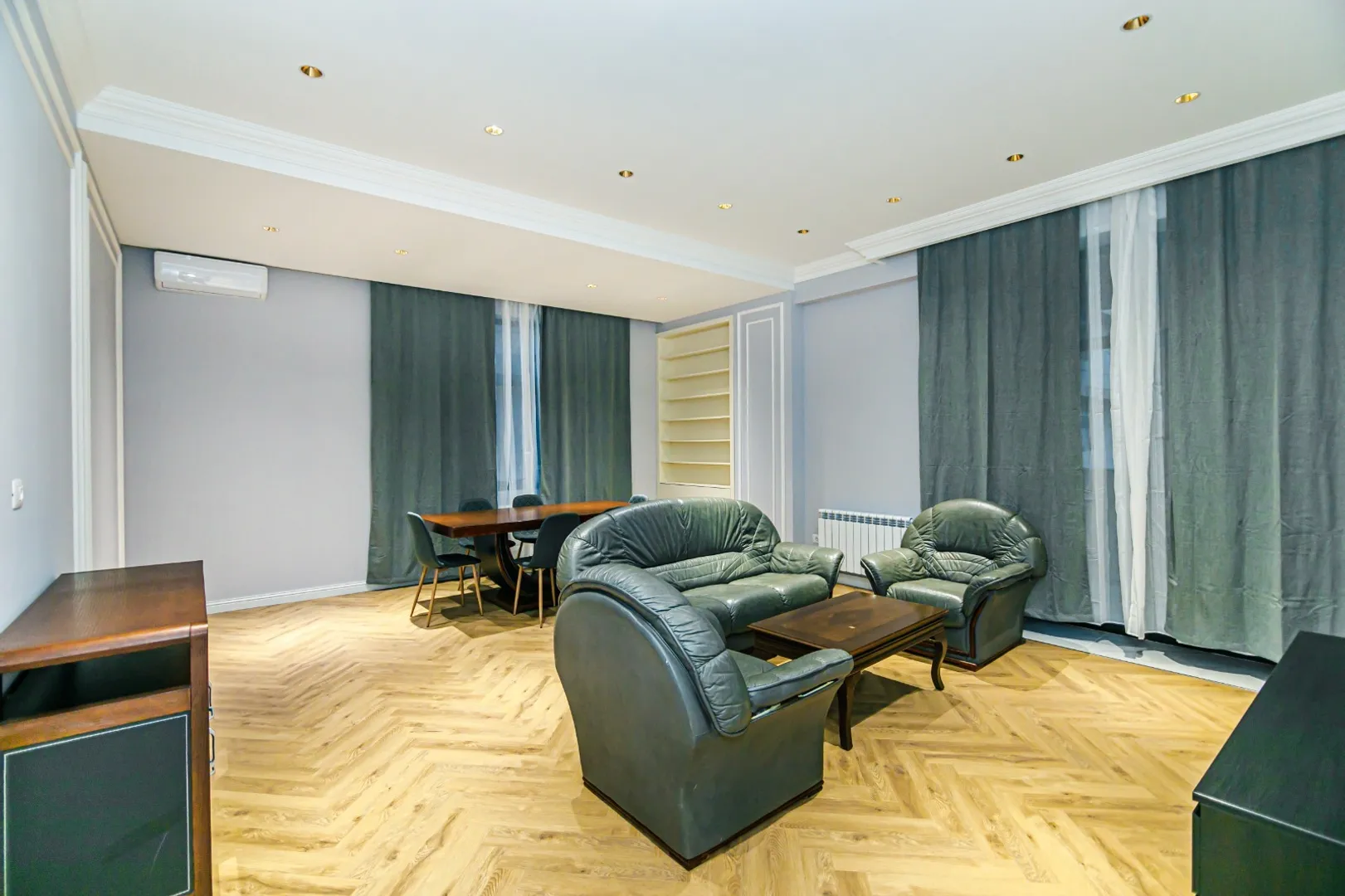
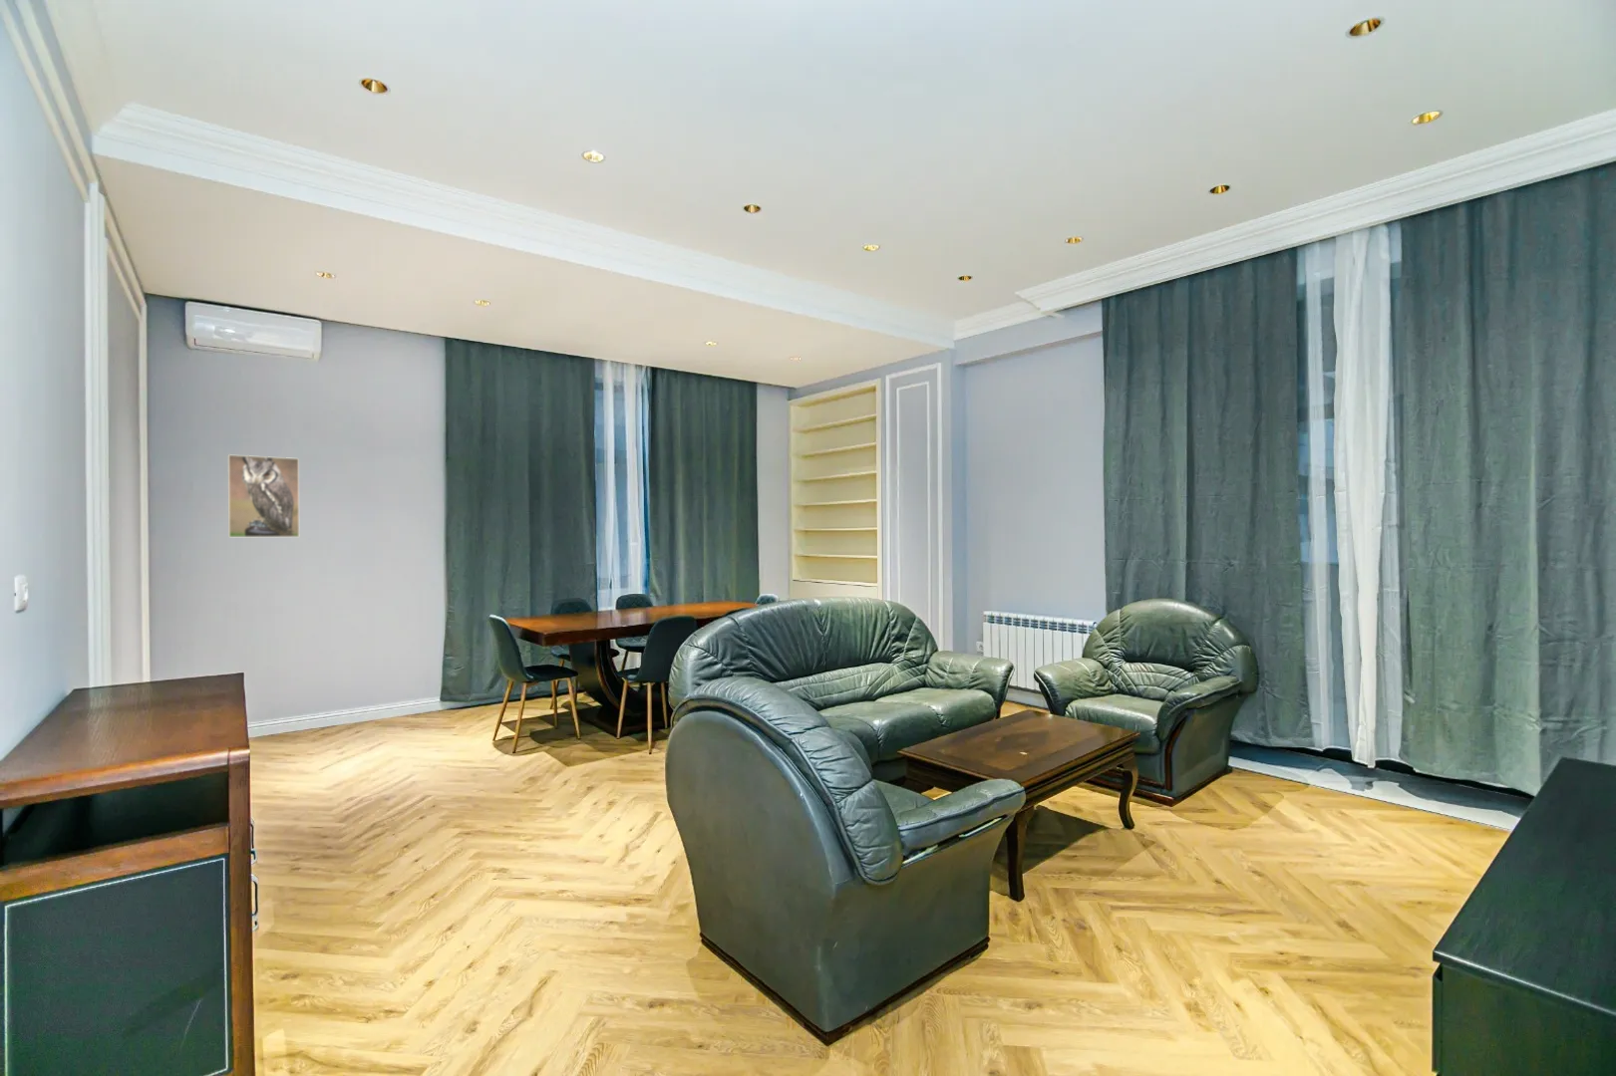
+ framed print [227,453,300,538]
